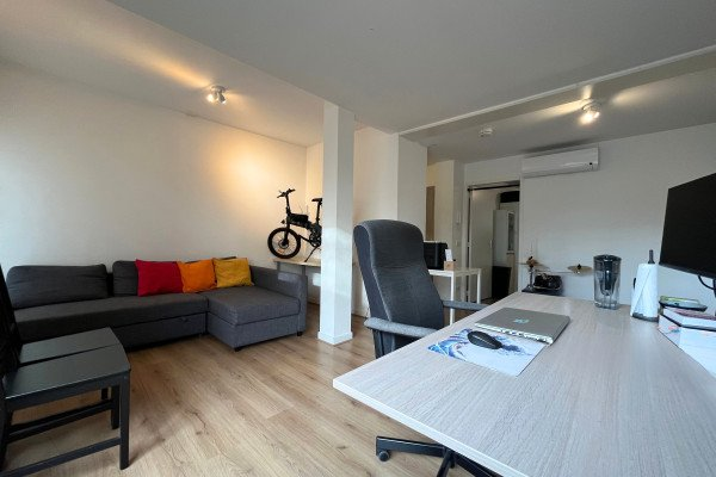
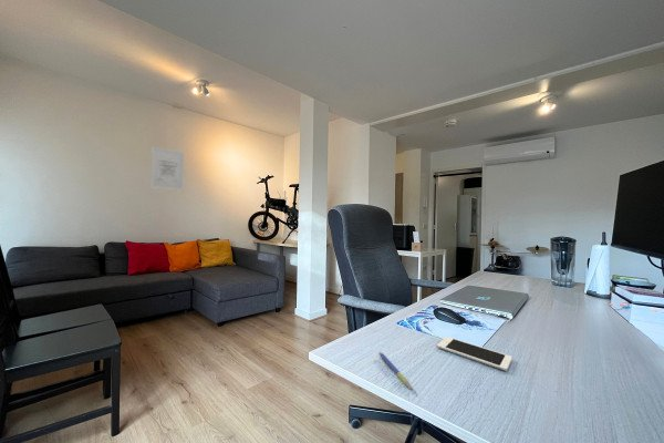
+ wall art [149,145,186,193]
+ cell phone [436,336,513,372]
+ pen [377,351,414,391]
